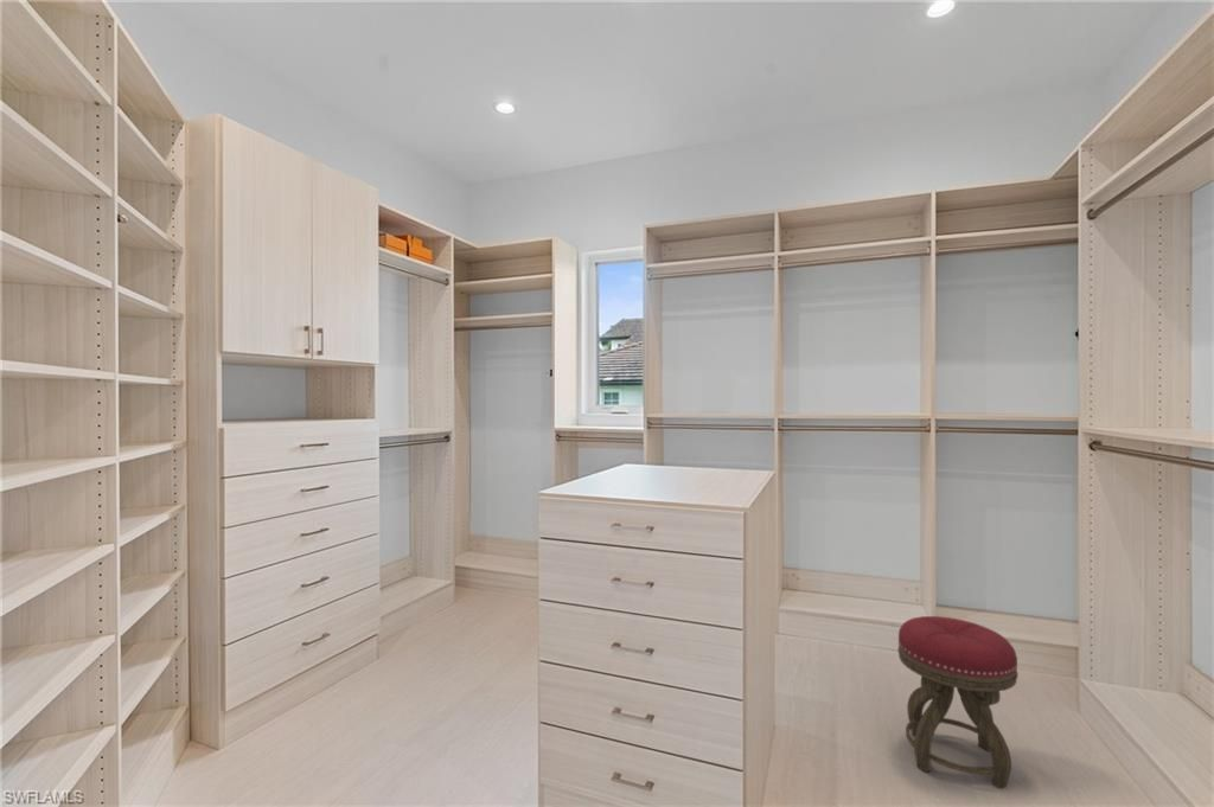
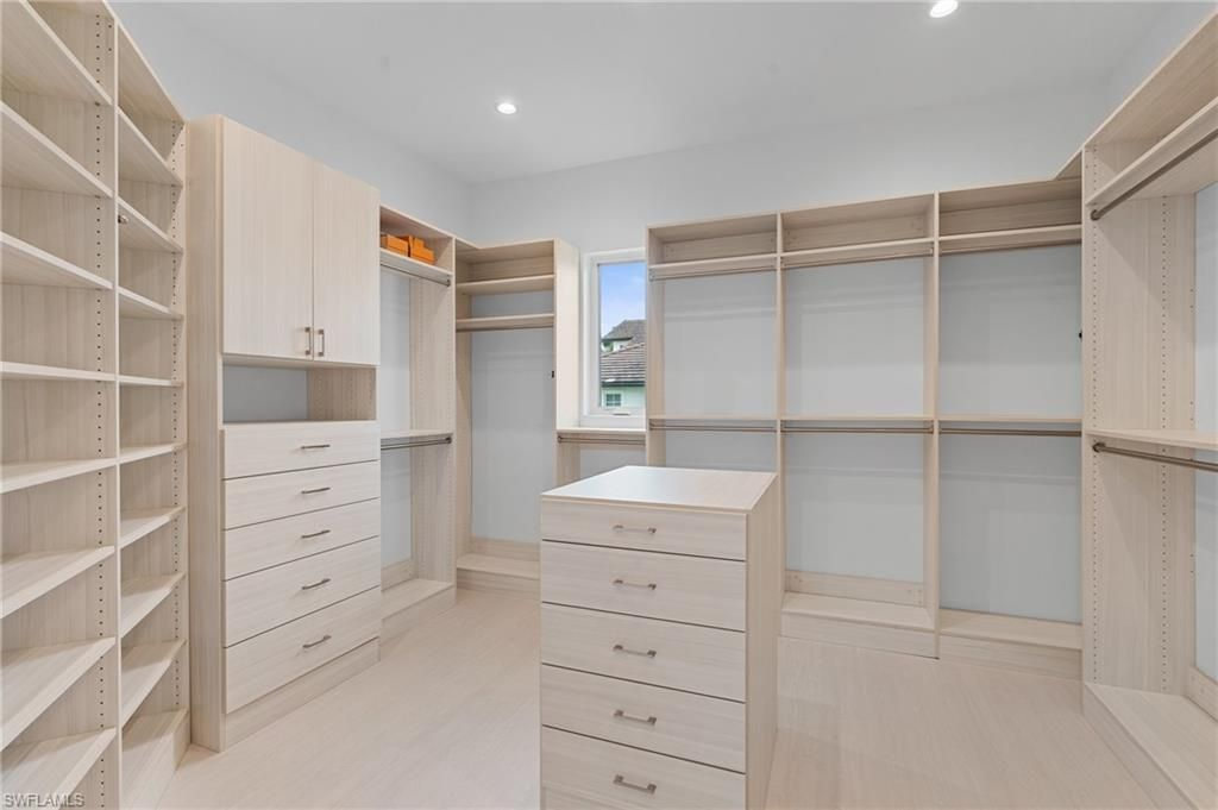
- stool [896,615,1018,790]
